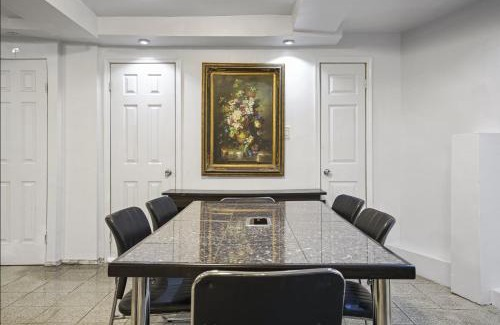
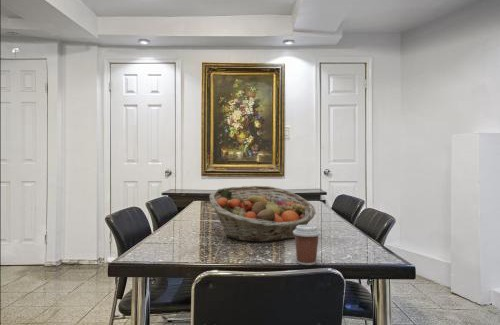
+ coffee cup [293,224,321,266]
+ fruit basket [208,185,317,243]
